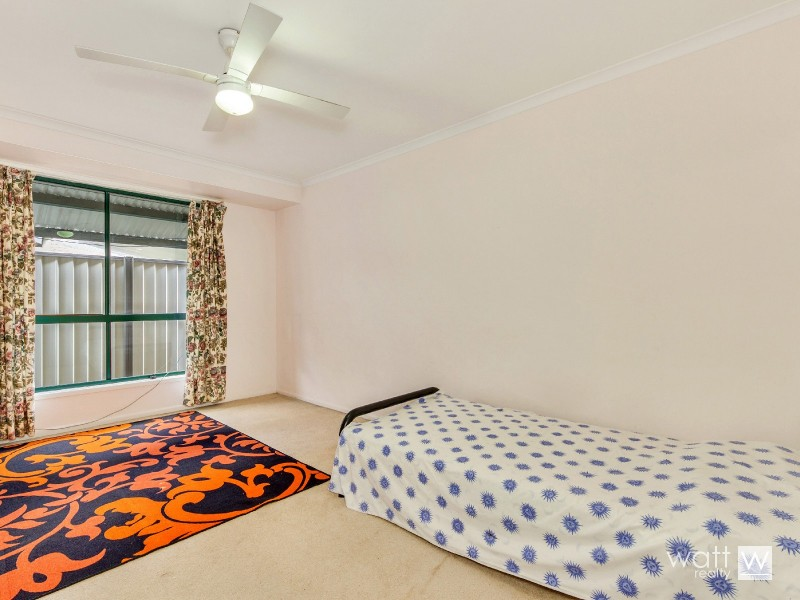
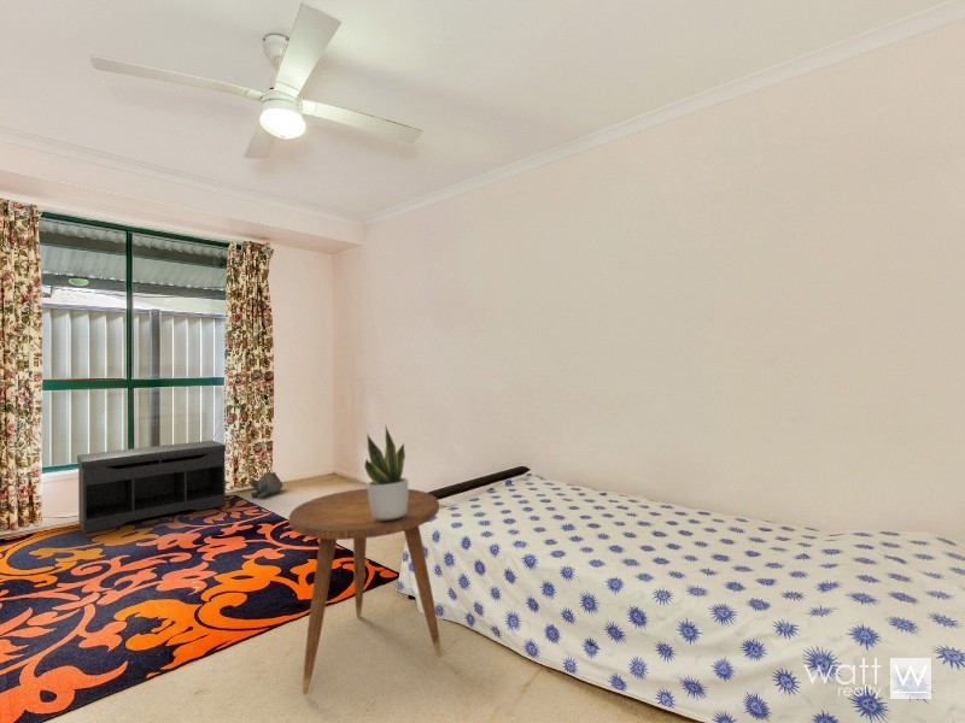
+ bench [76,440,227,535]
+ potted plant [363,427,409,521]
+ plush toy [248,471,283,499]
+ side table [287,488,443,696]
